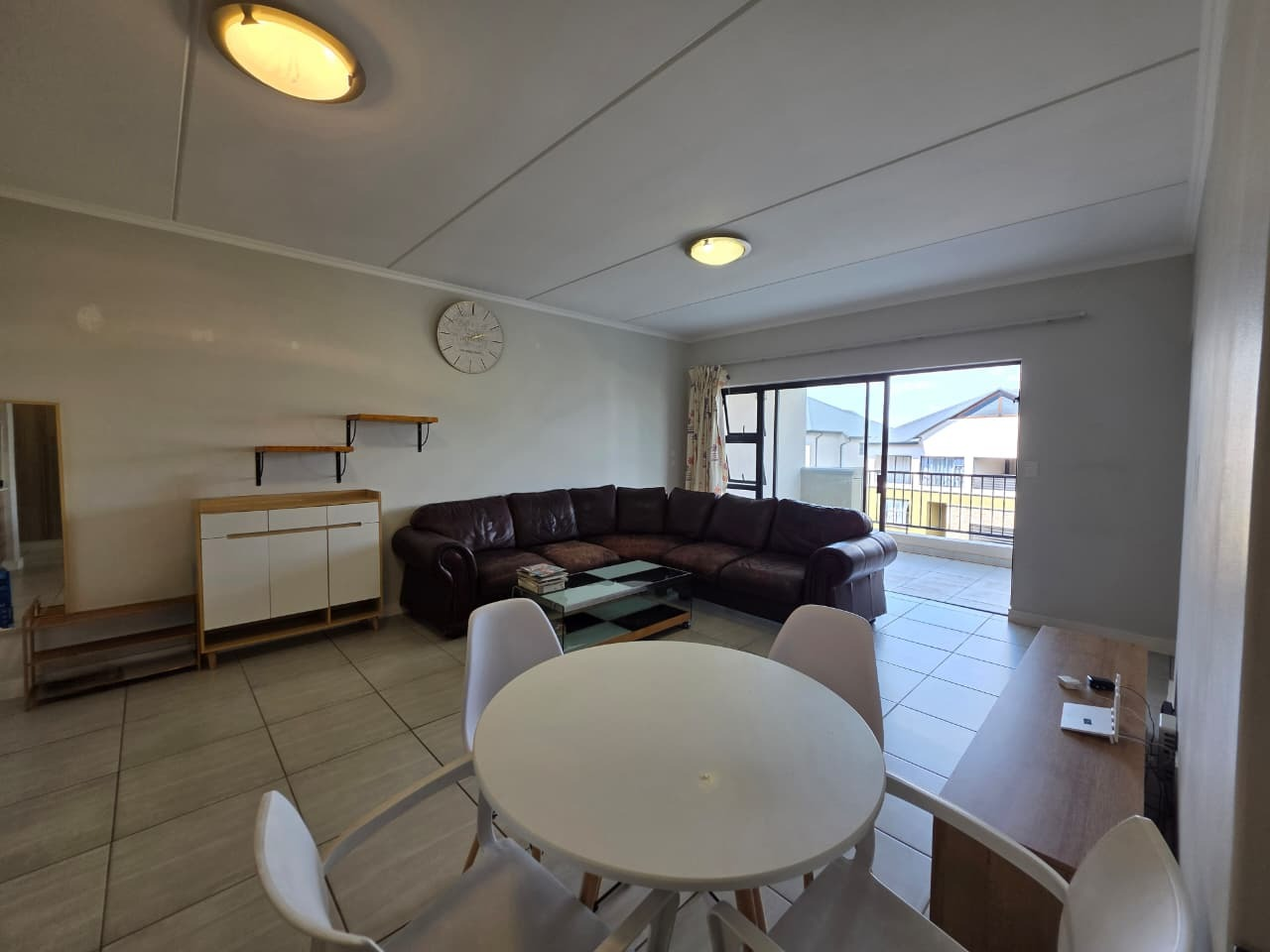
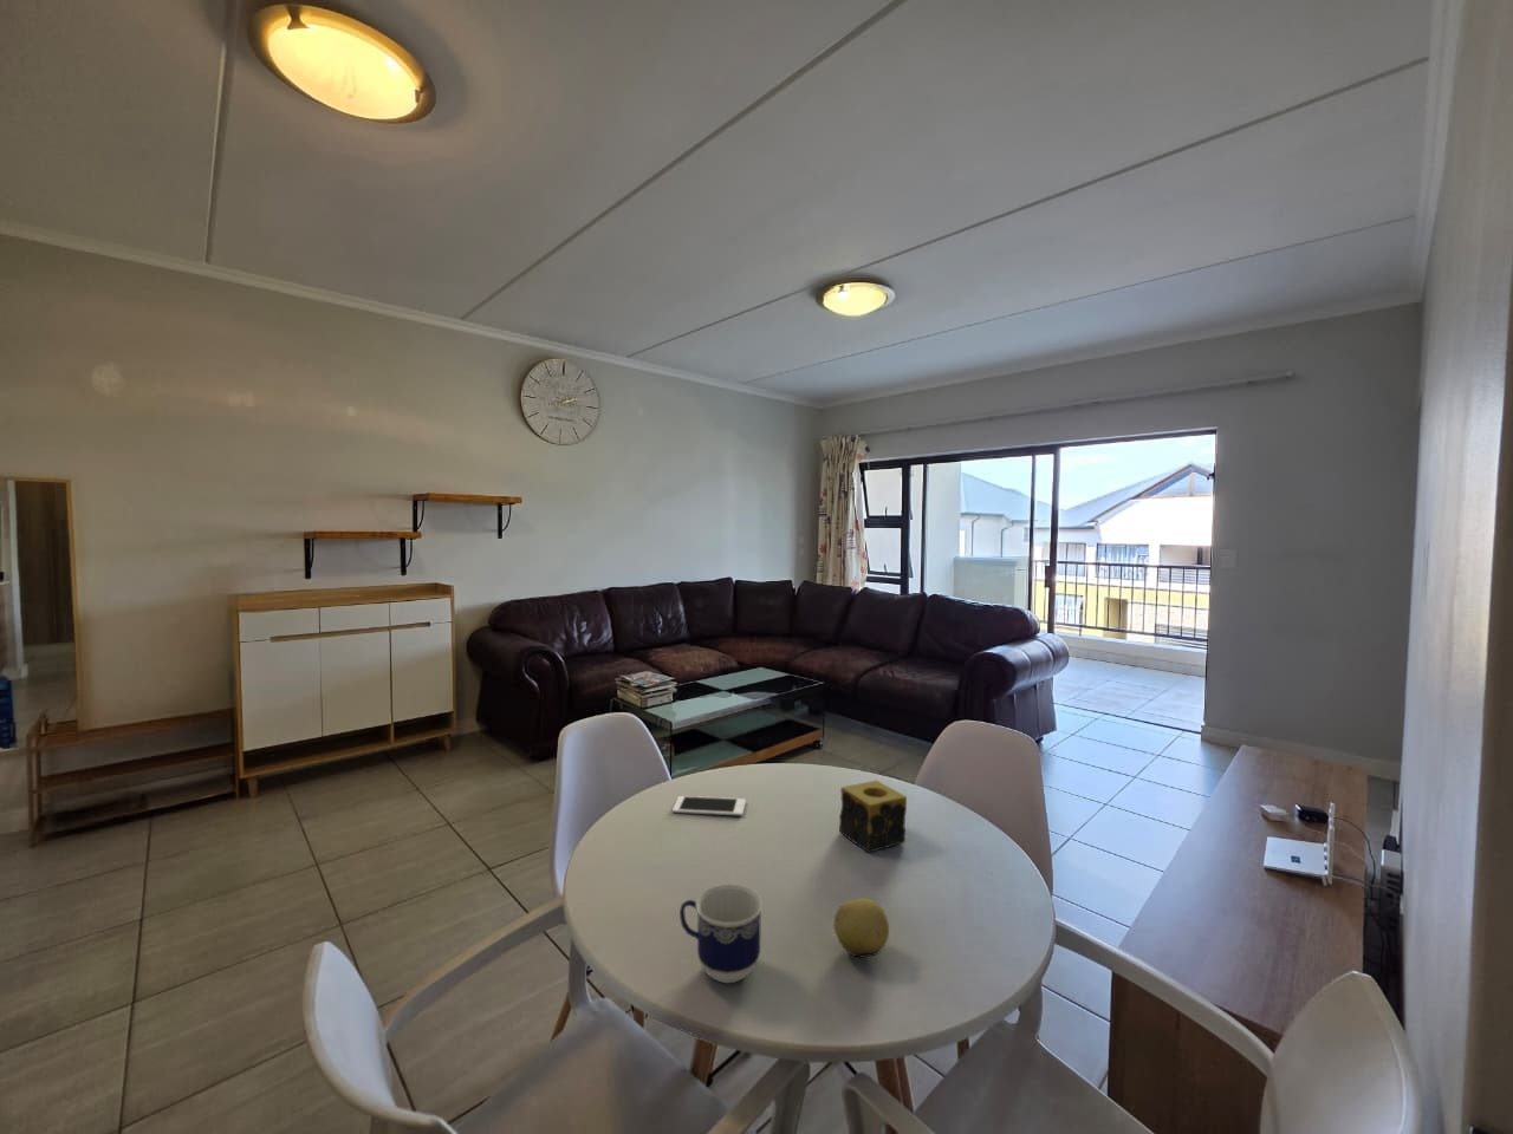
+ cell phone [672,795,747,817]
+ candle [838,779,908,853]
+ fruit [833,897,890,959]
+ cup [679,883,764,984]
